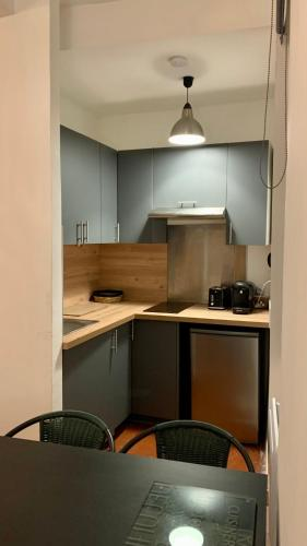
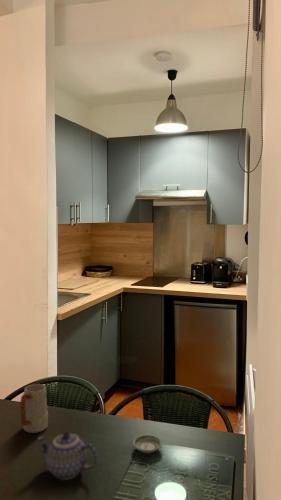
+ mug [19,383,49,434]
+ teapot [36,431,98,481]
+ saucer [132,434,163,454]
